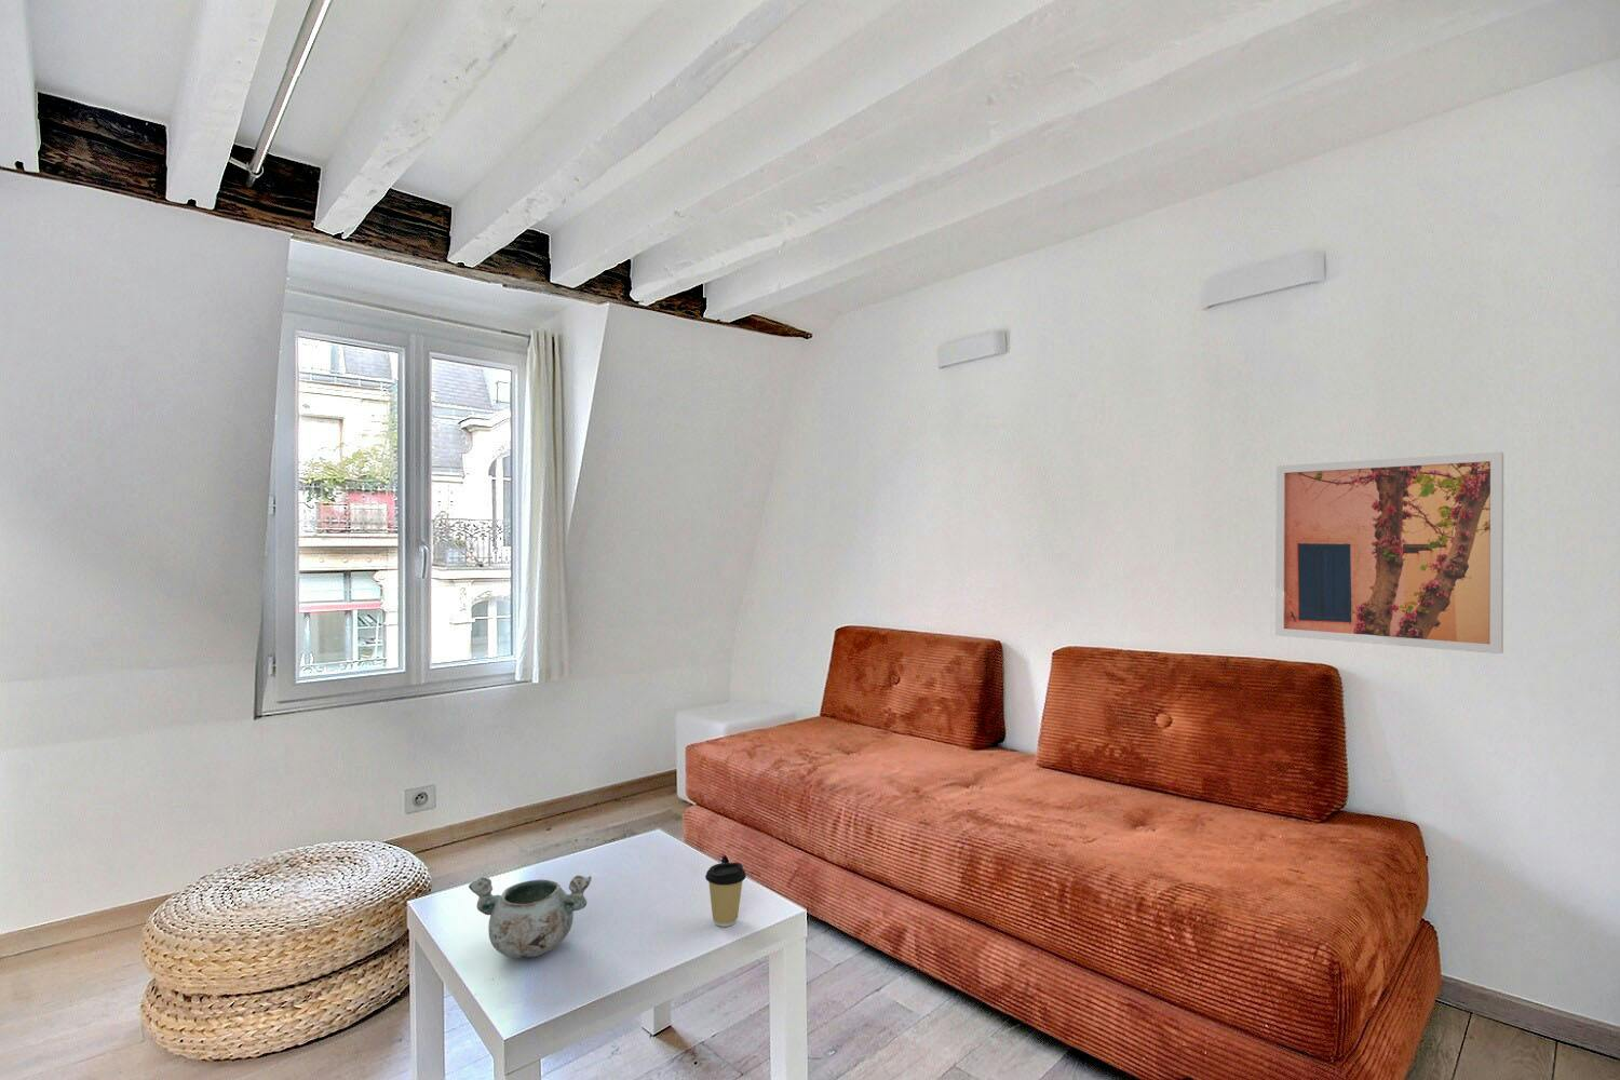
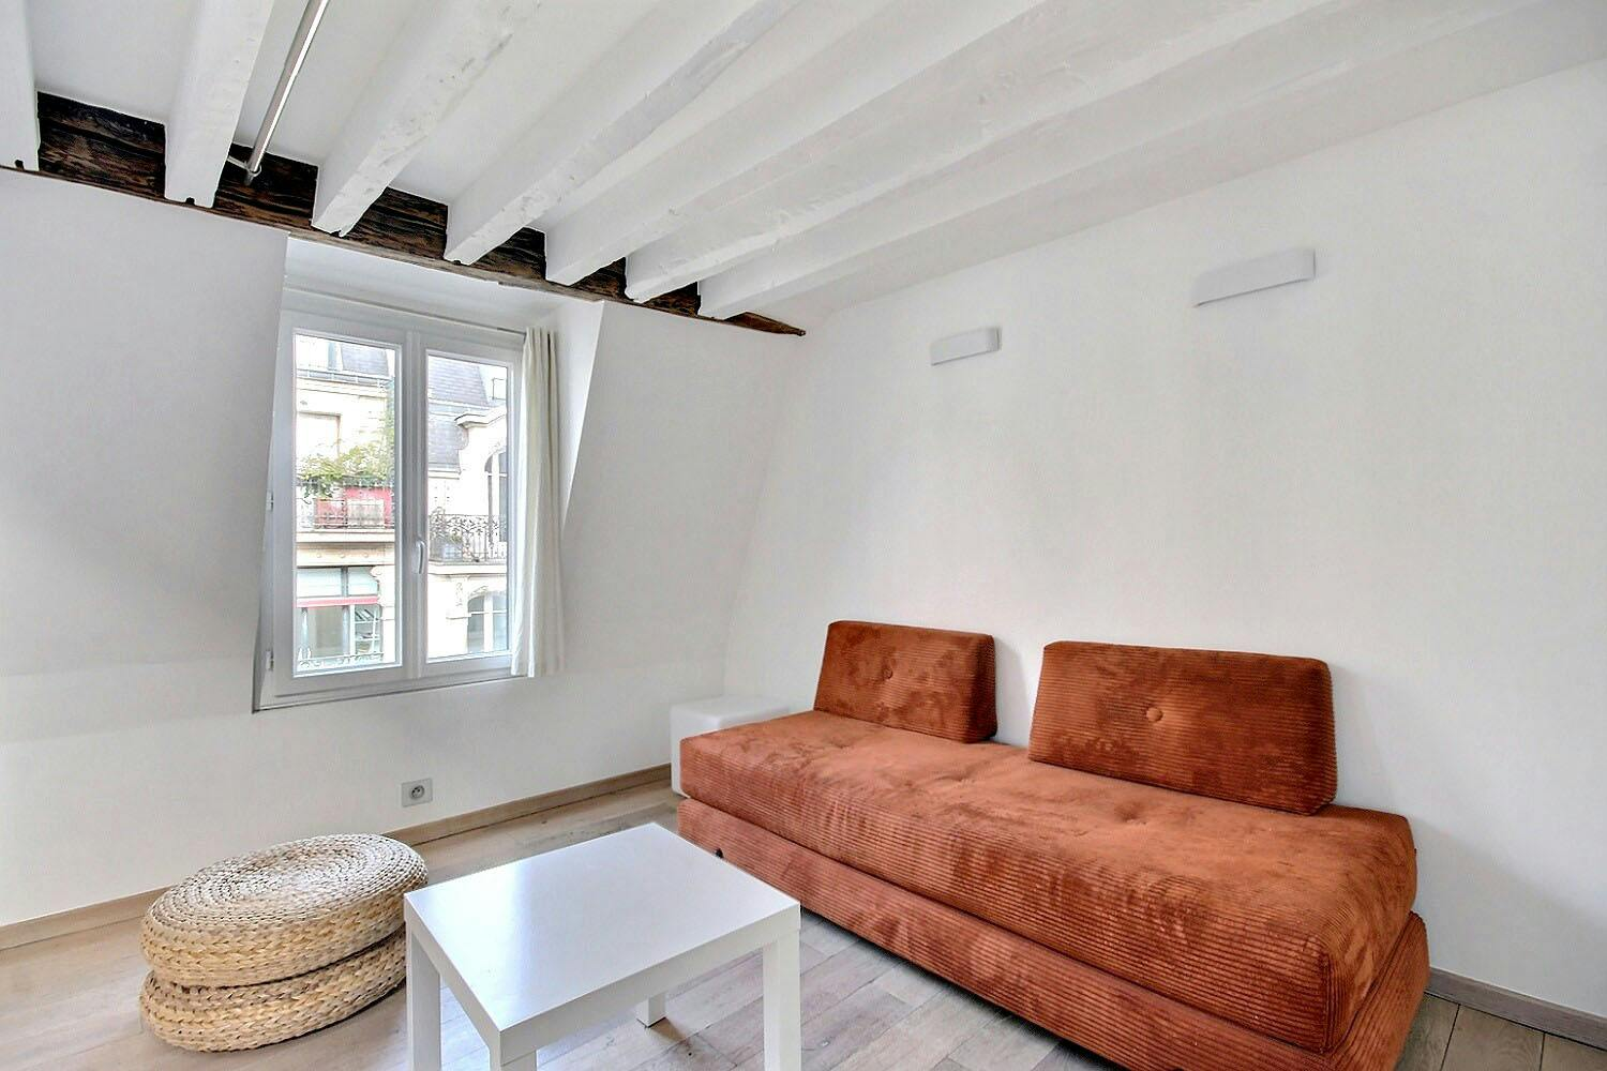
- coffee cup [704,862,747,928]
- wall art [1274,452,1504,655]
- decorative bowl [468,875,593,959]
